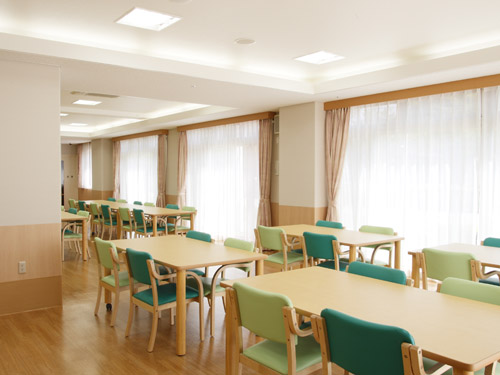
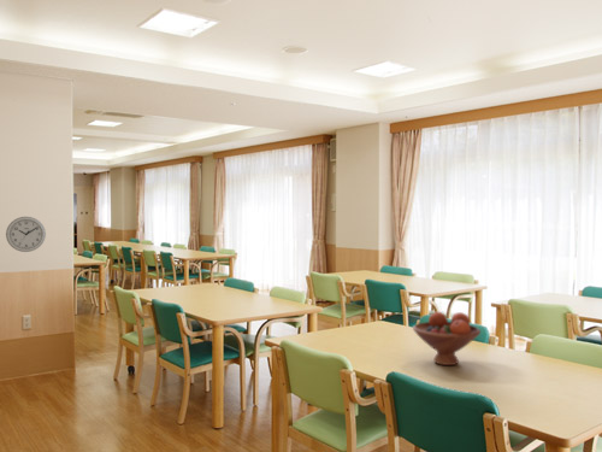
+ wall clock [5,216,47,253]
+ fruit bowl [412,311,482,366]
